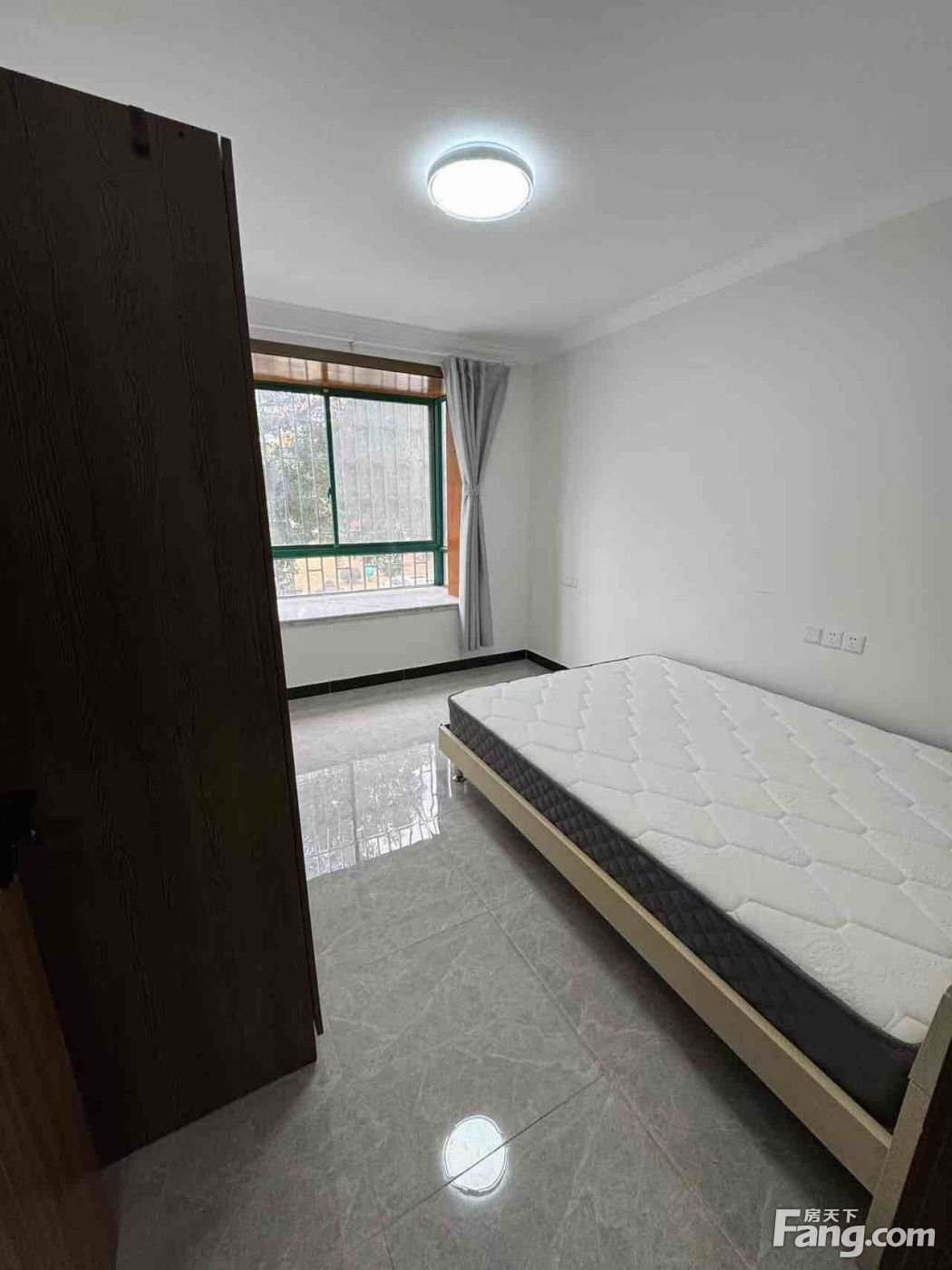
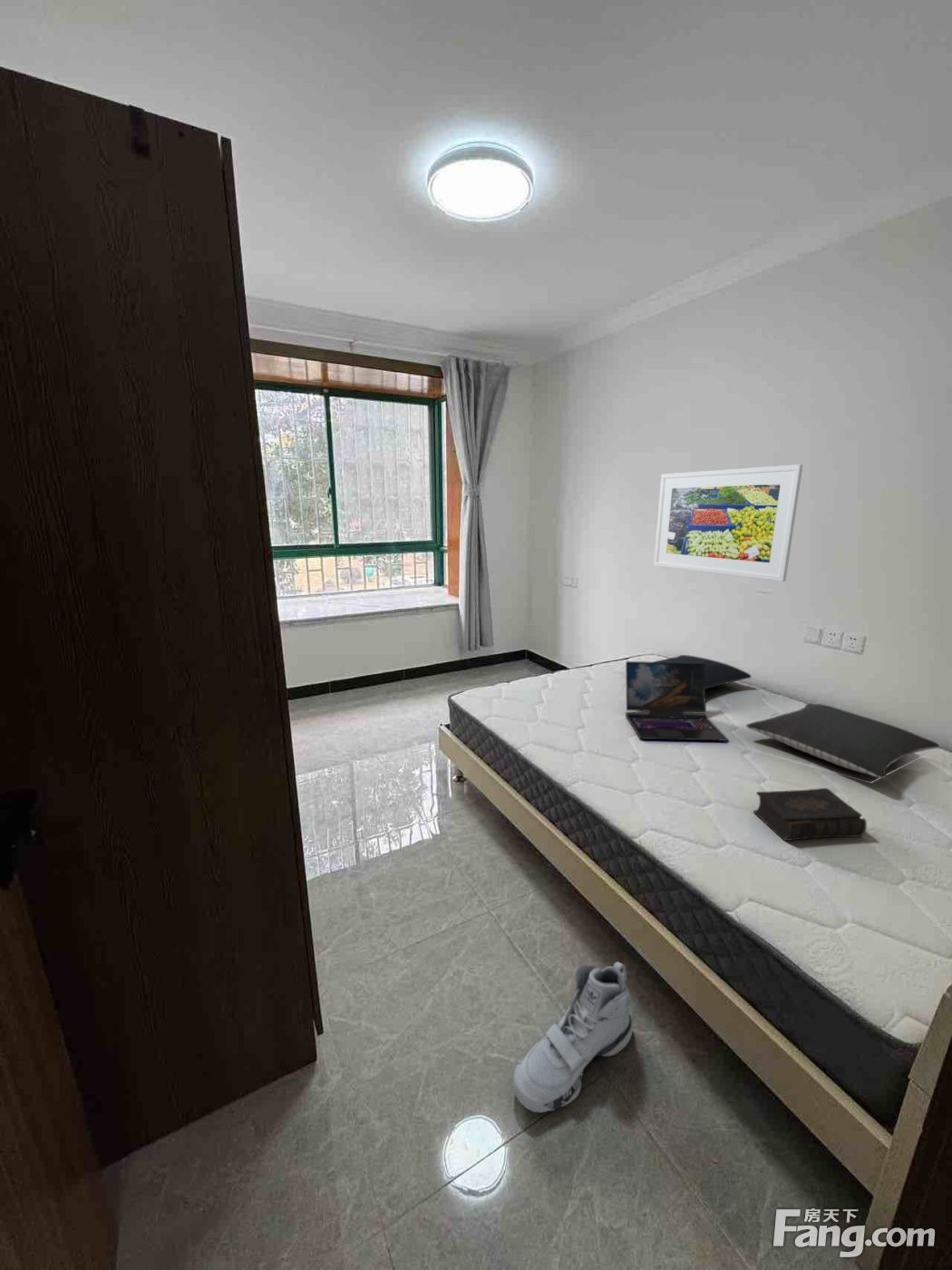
+ laptop [625,660,730,742]
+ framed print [653,464,803,582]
+ pillow [745,703,940,779]
+ pillow [652,654,753,690]
+ book [753,787,868,842]
+ sneaker [512,961,634,1113]
